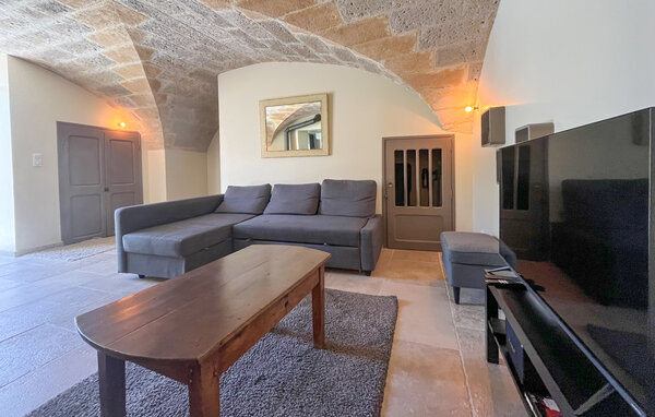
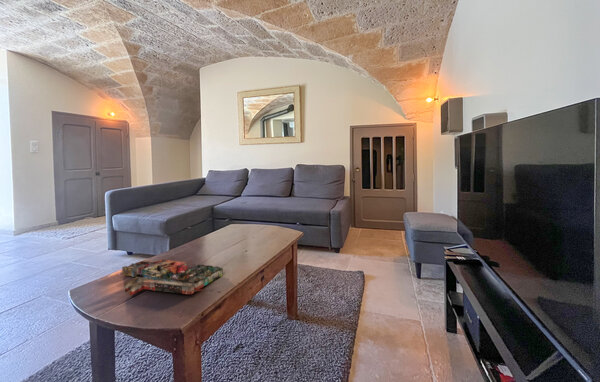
+ board game [121,258,224,297]
